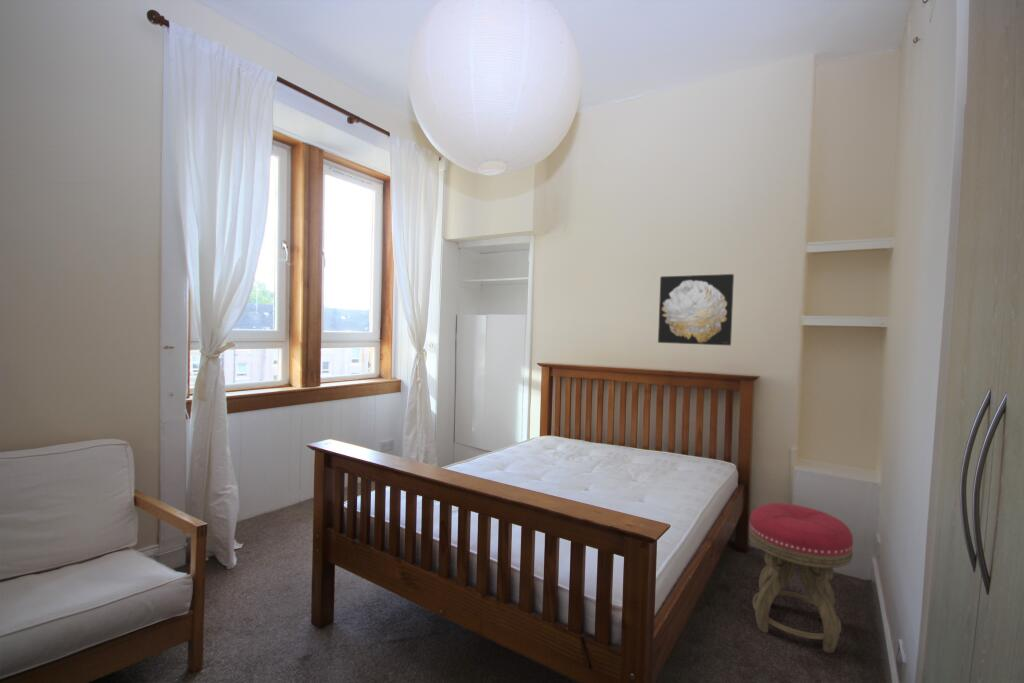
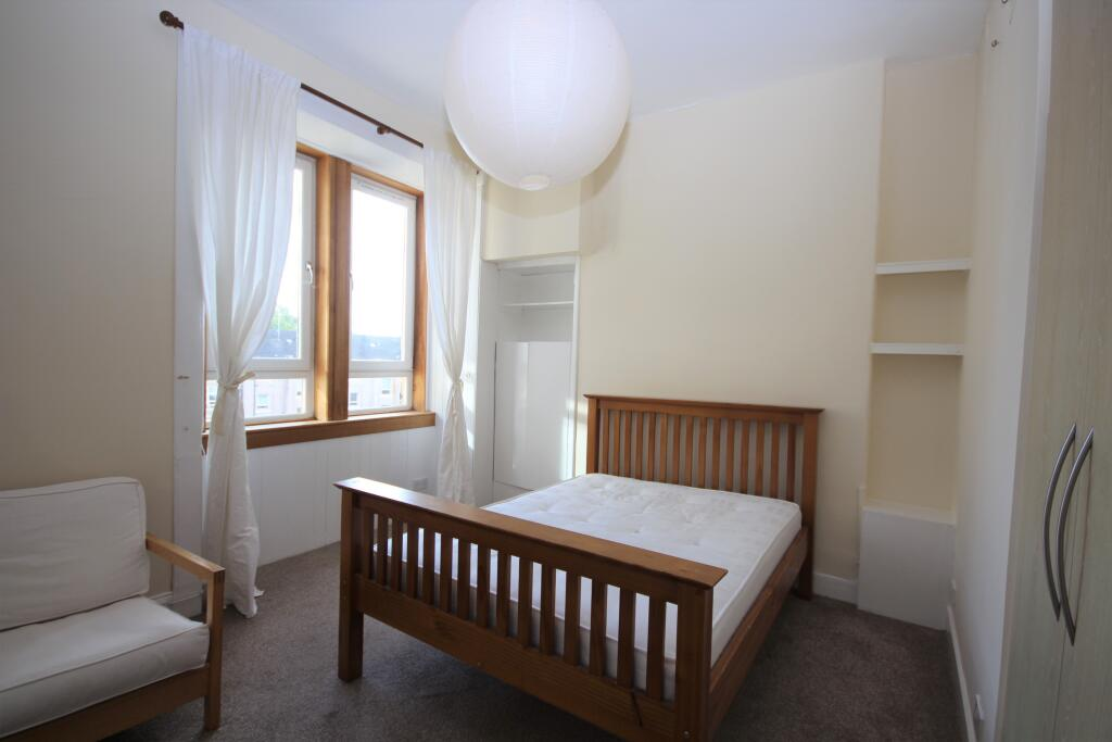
- stool [748,502,854,654]
- wall art [657,273,735,346]
